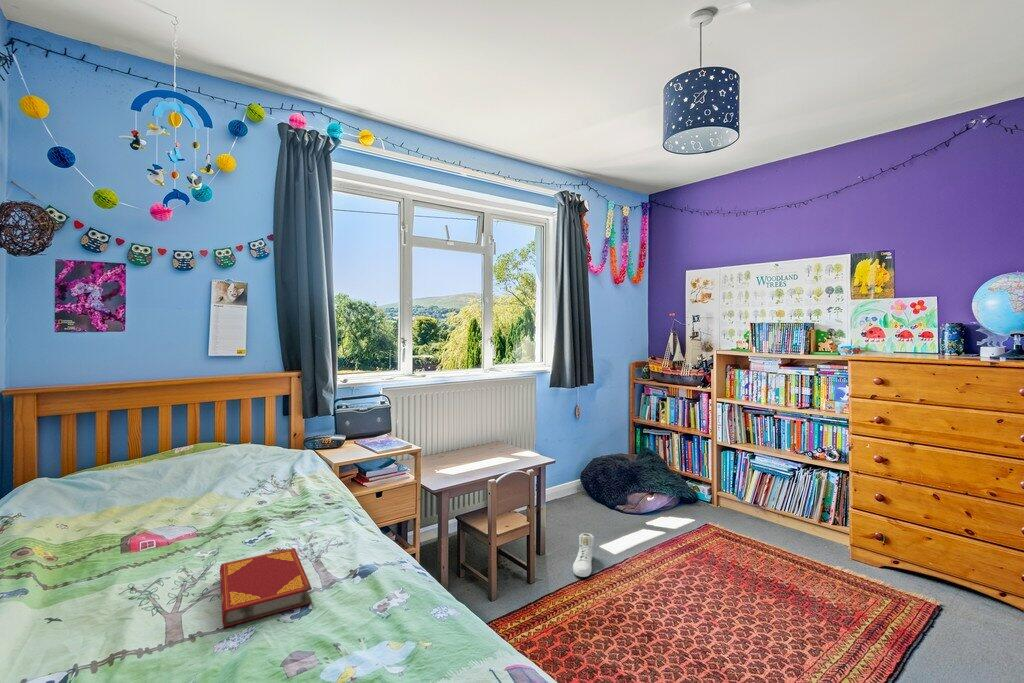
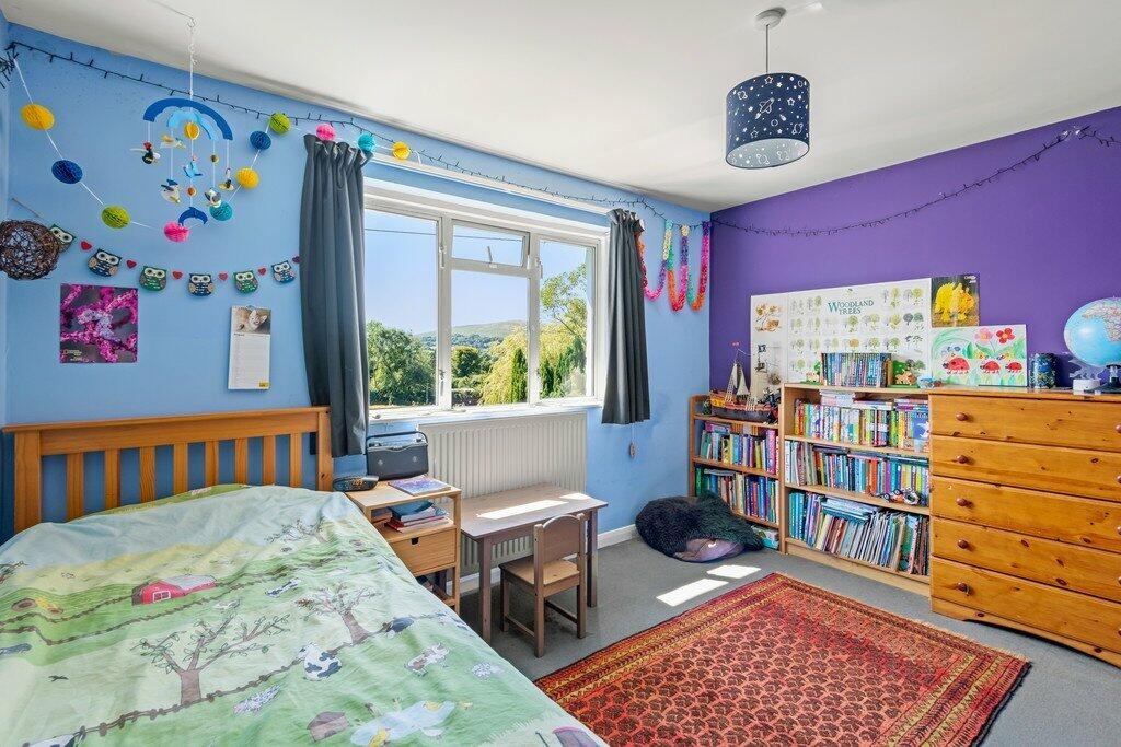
- hardback book [219,547,313,628]
- sneaker [572,532,595,578]
